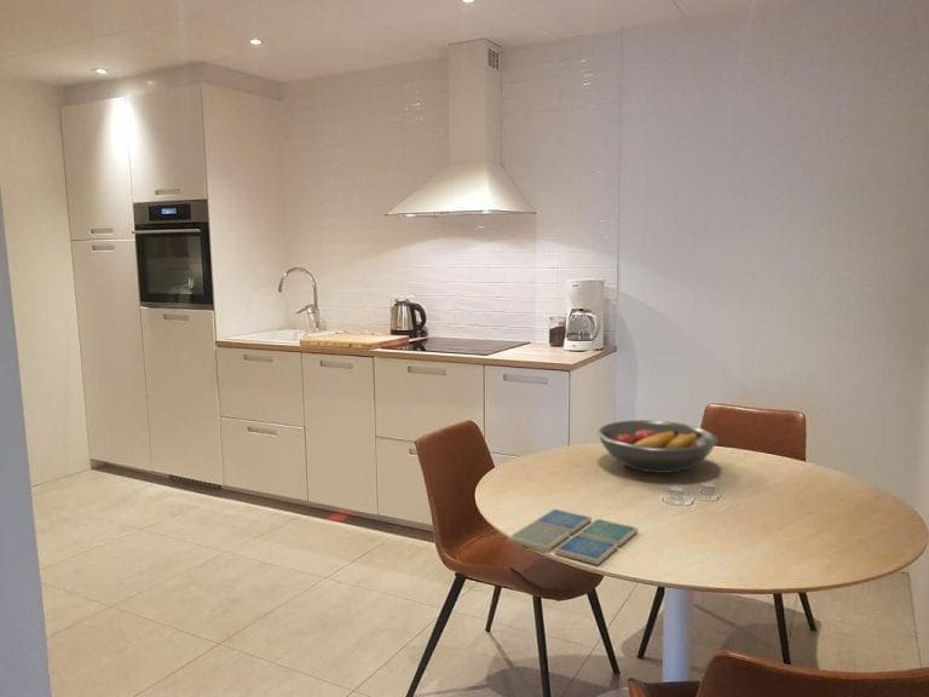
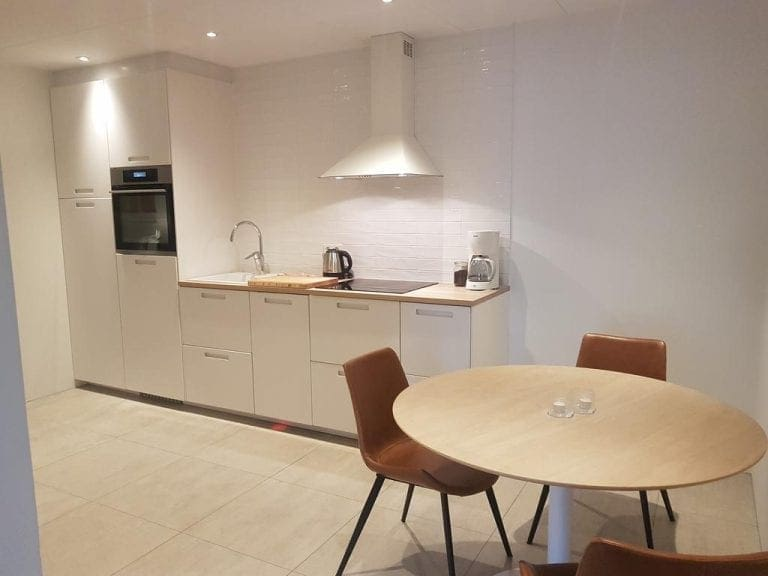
- fruit bowl [596,419,719,474]
- drink coaster [507,507,639,566]
